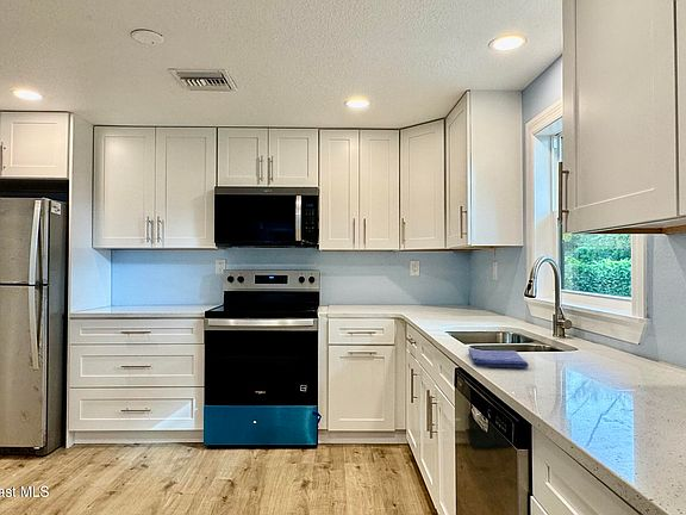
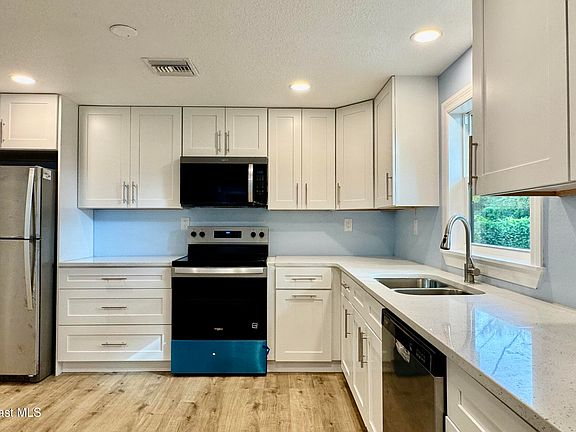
- dish towel [467,347,530,370]
